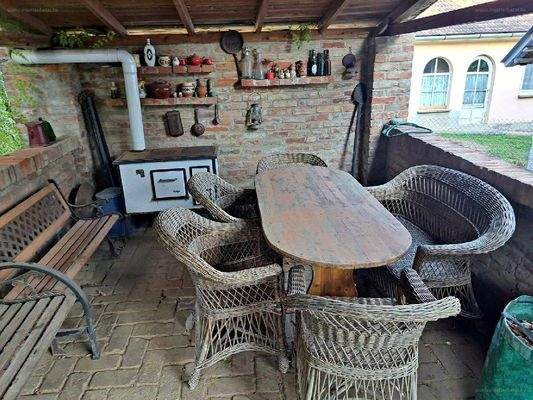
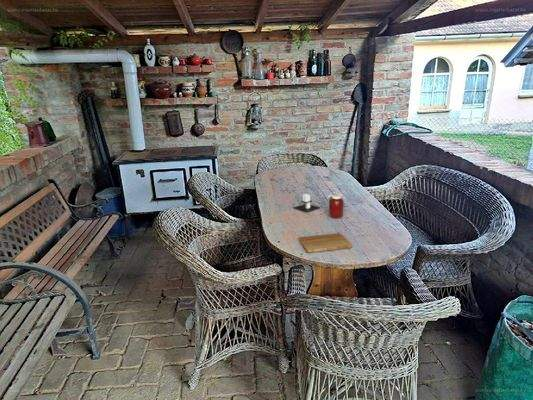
+ architectural model [292,193,322,213]
+ cutting board [297,232,353,253]
+ jar [326,193,344,219]
